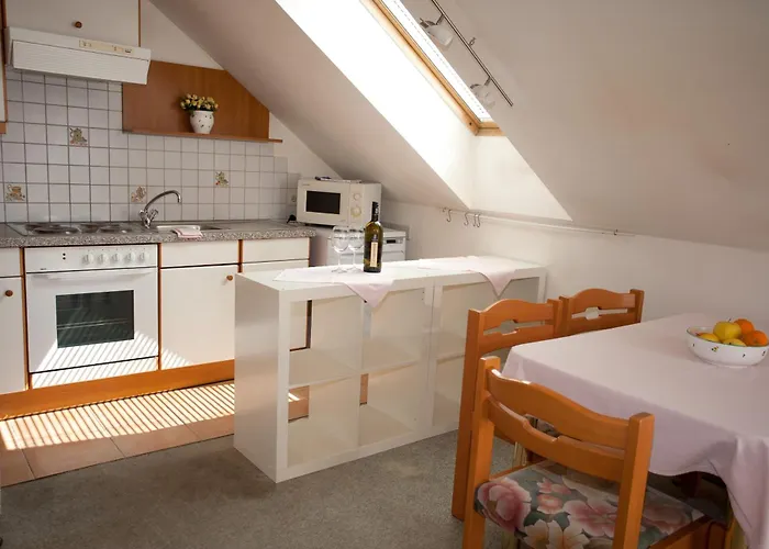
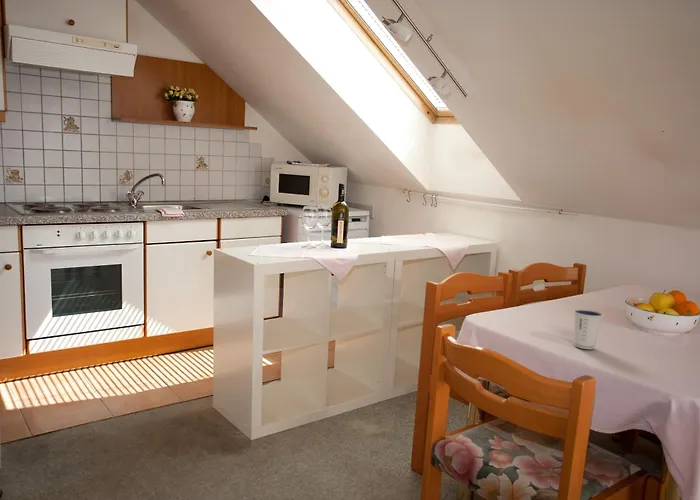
+ dixie cup [573,308,604,350]
